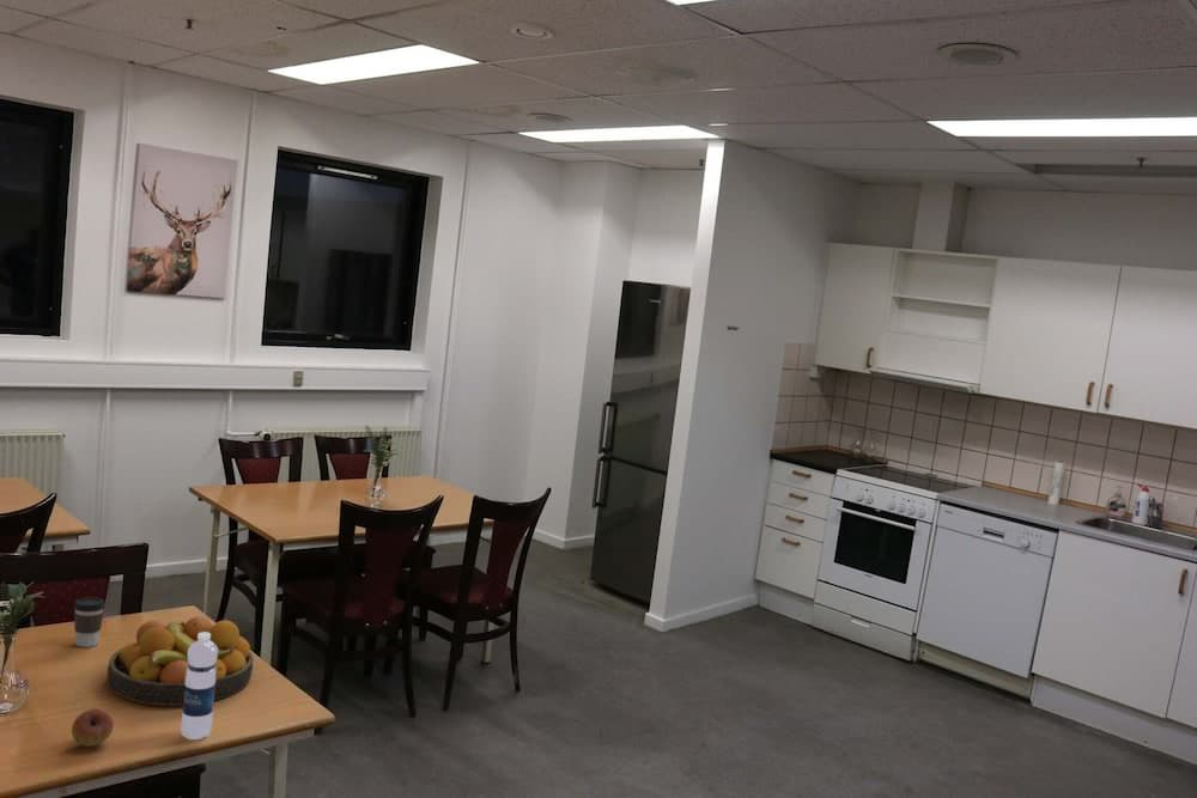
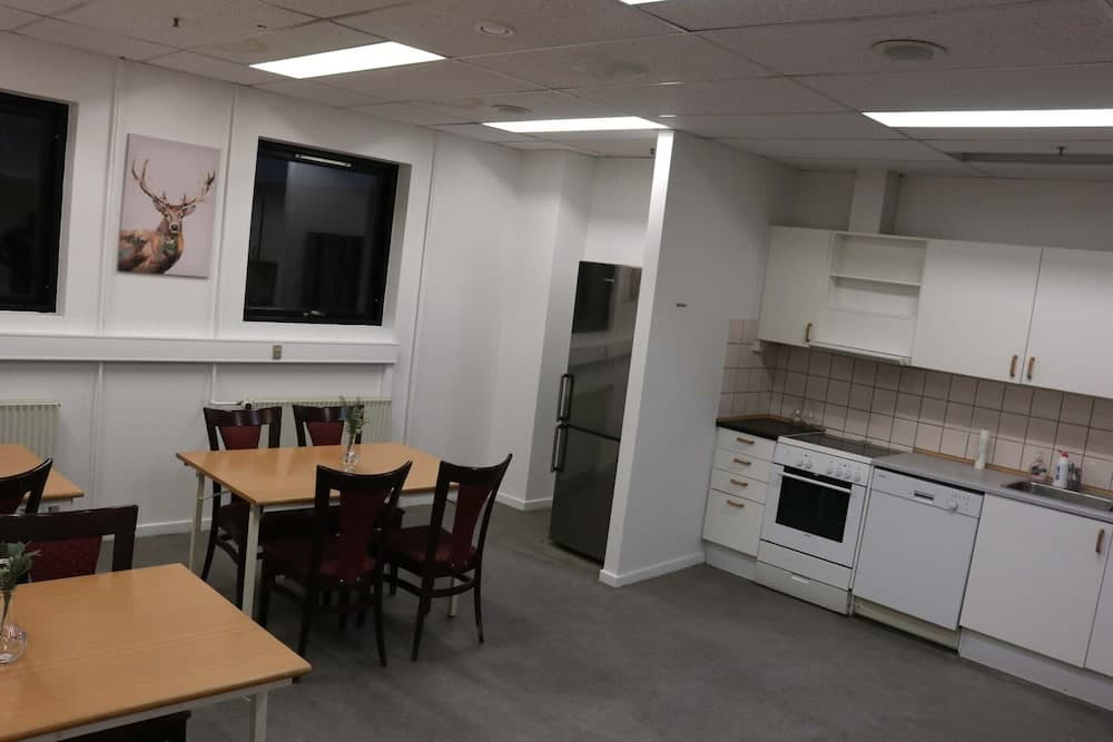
- fruit [71,707,115,748]
- coffee cup [73,596,107,648]
- water bottle [180,633,218,741]
- fruit bowl [107,615,255,707]
